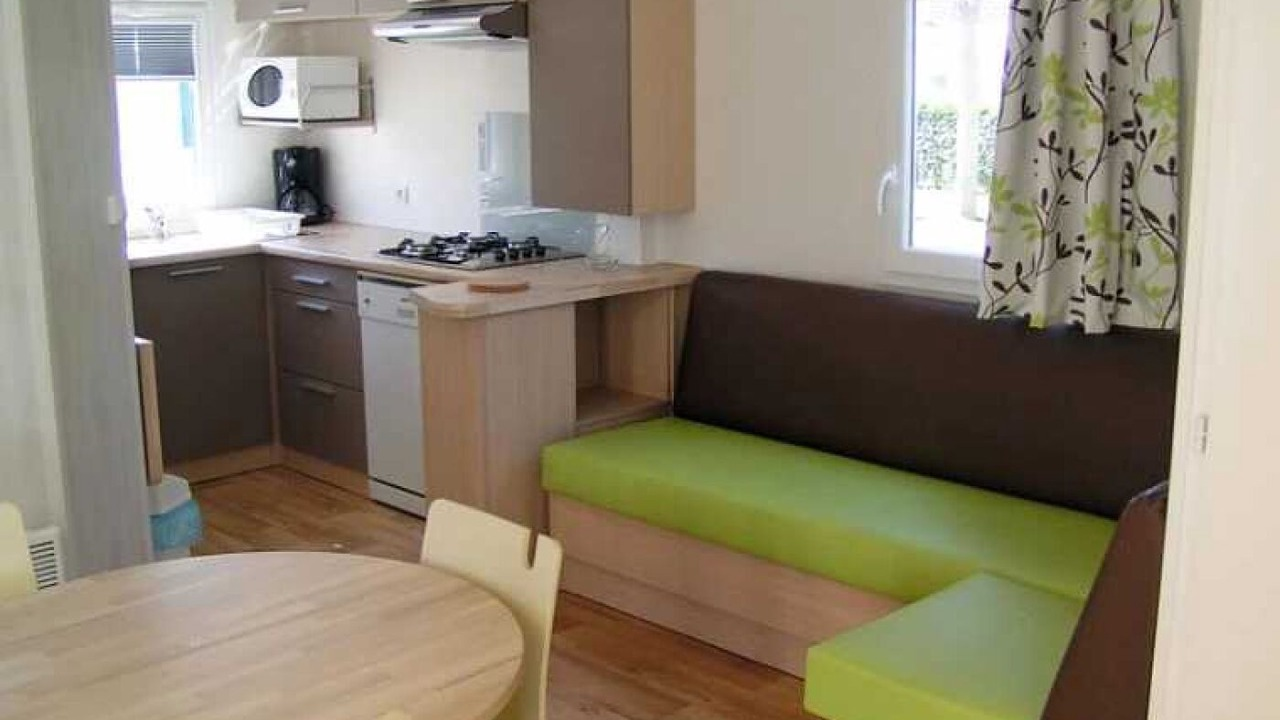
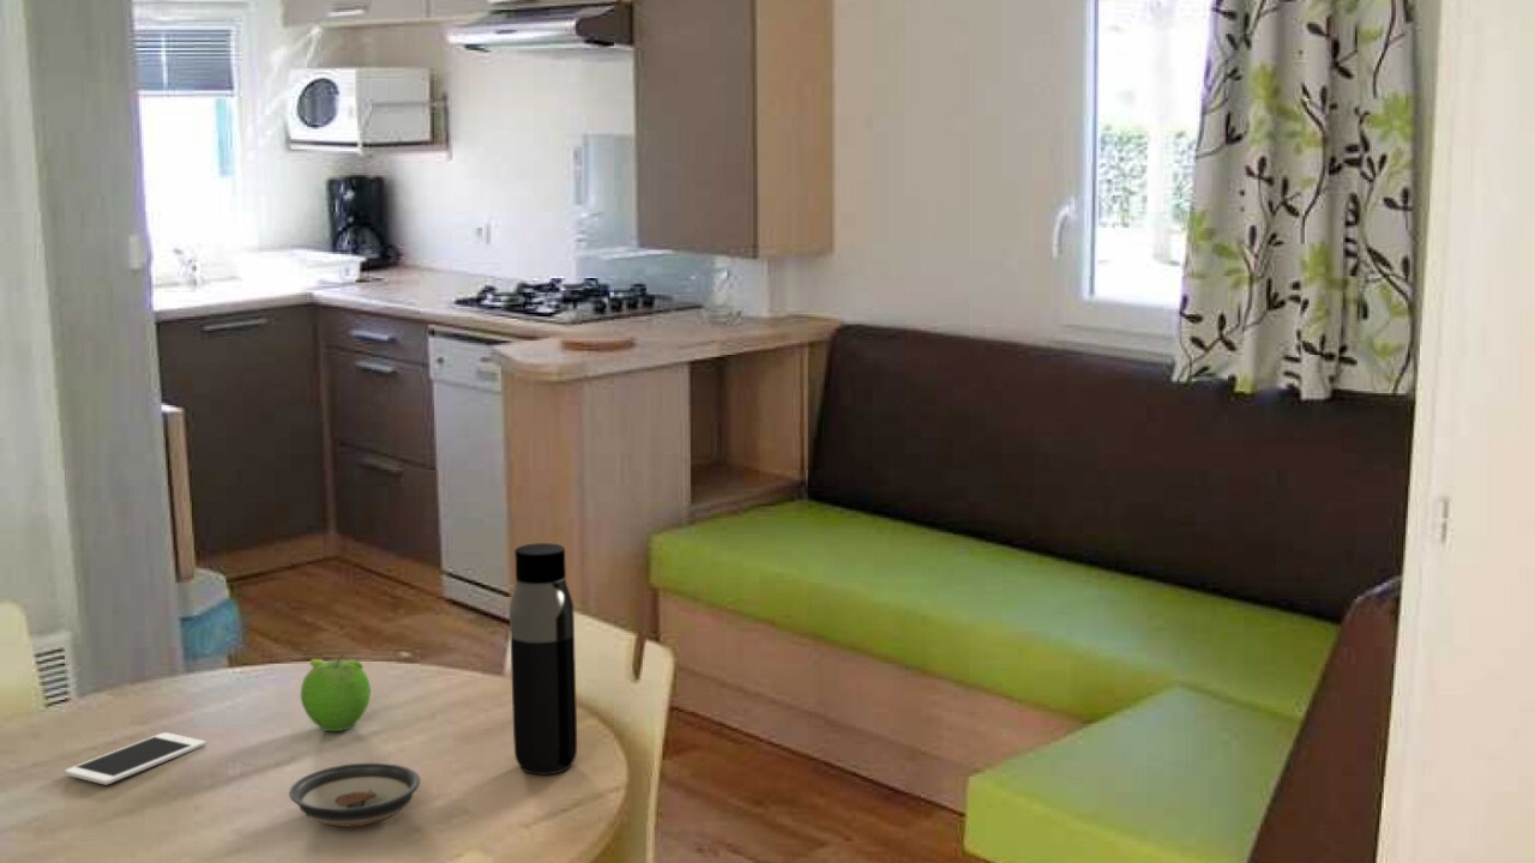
+ fruit [300,653,372,732]
+ cell phone [64,731,206,785]
+ saucer [288,762,421,827]
+ water bottle [508,542,578,776]
